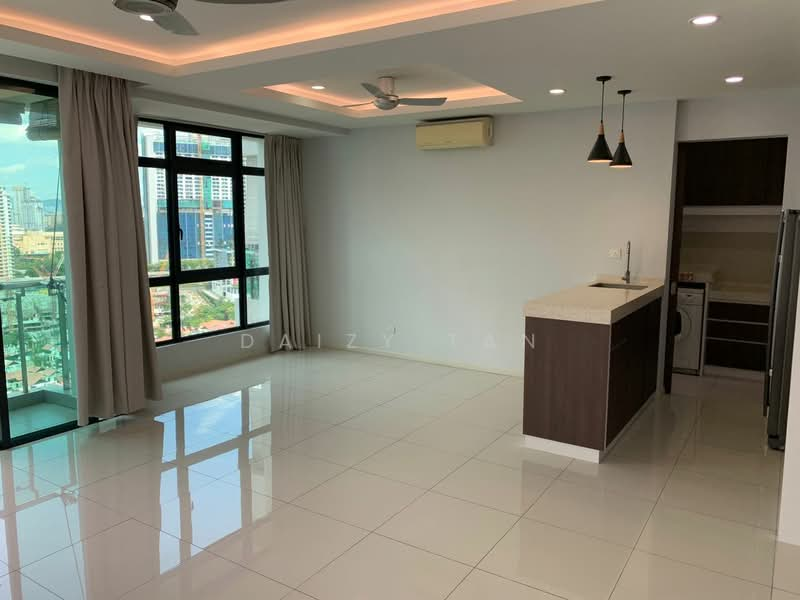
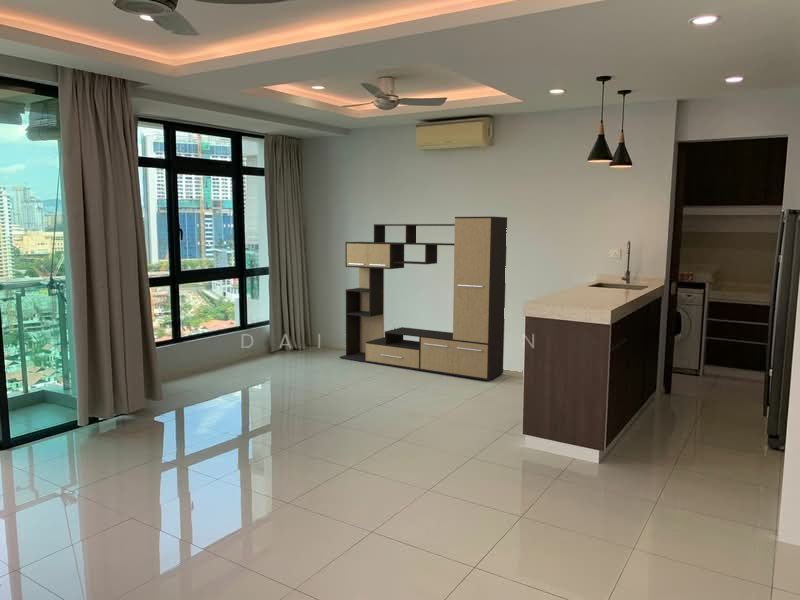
+ media console [339,215,508,381]
